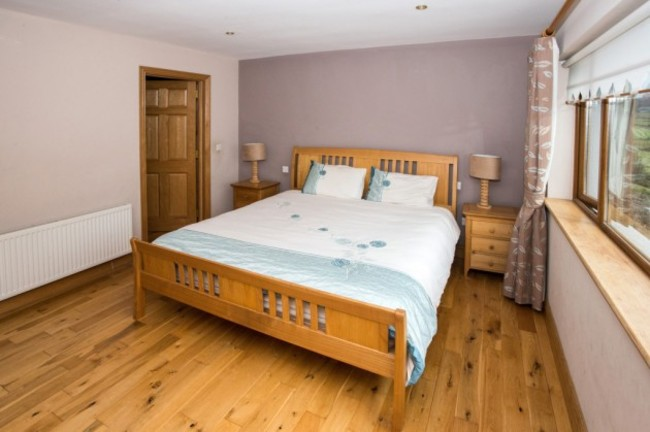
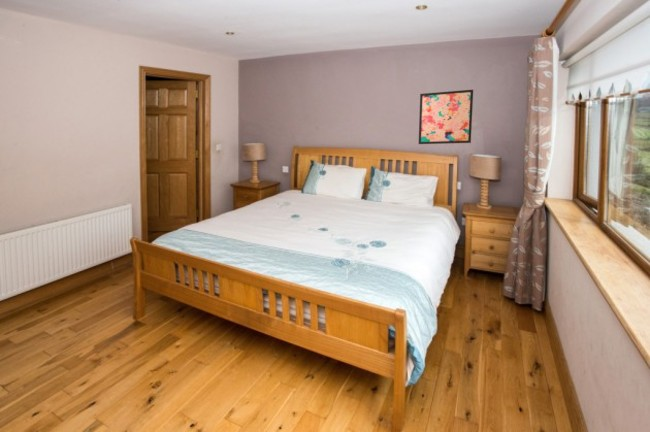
+ wall art [418,89,474,145]
